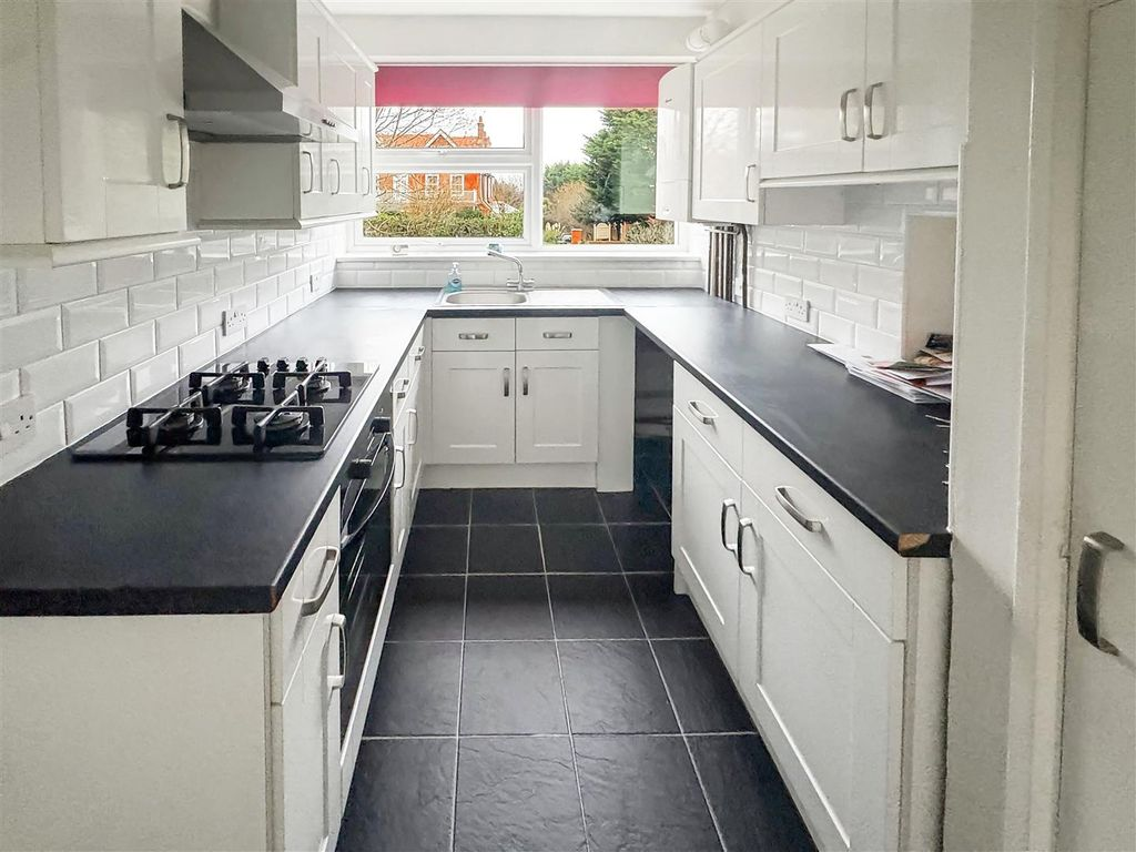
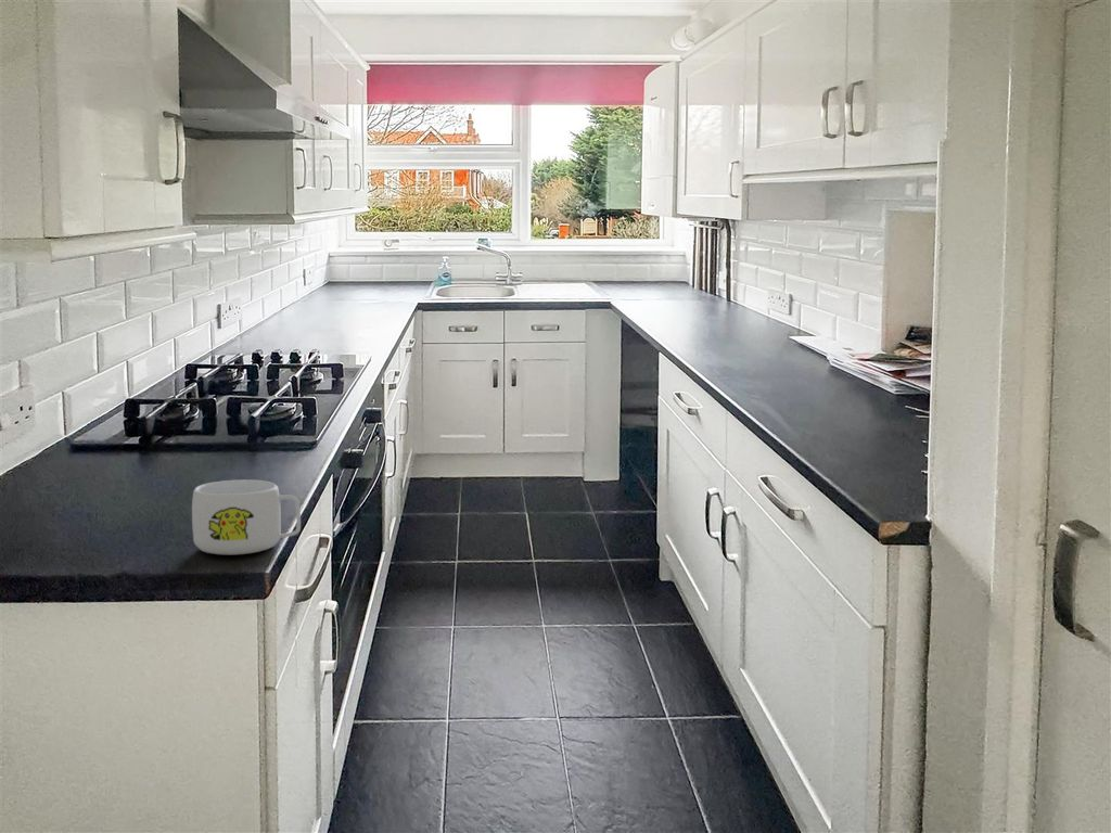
+ mug [191,478,302,555]
